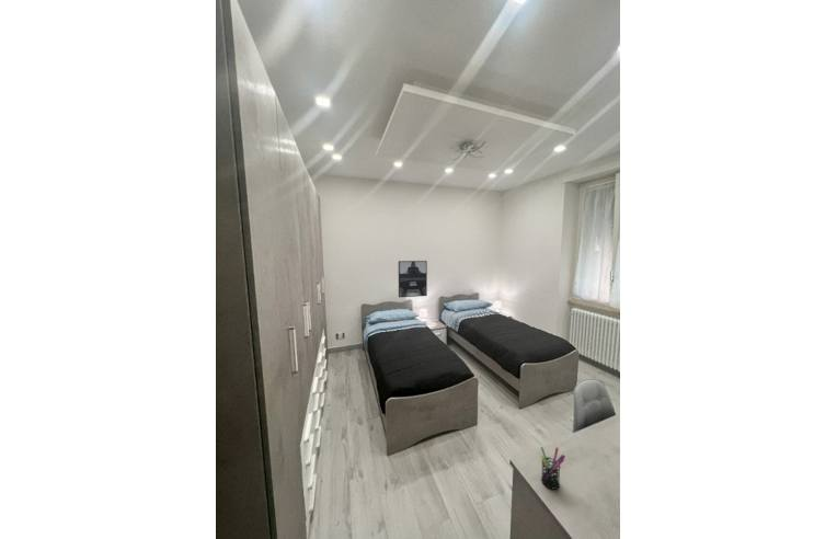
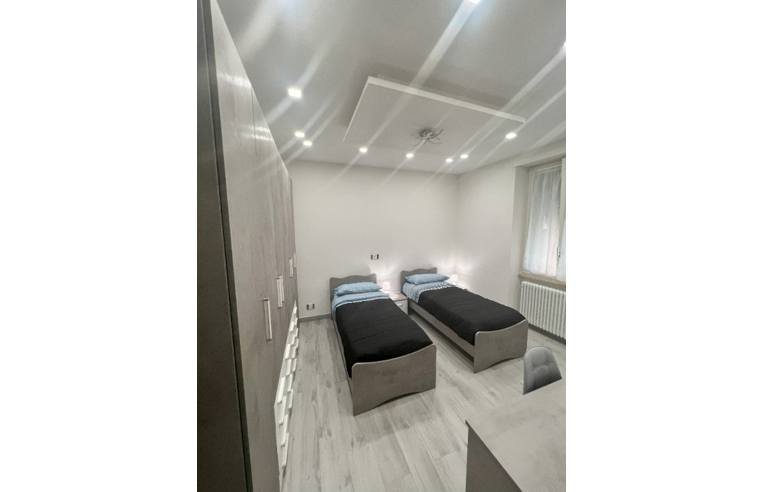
- wall art [398,260,428,298]
- pen holder [540,446,566,491]
